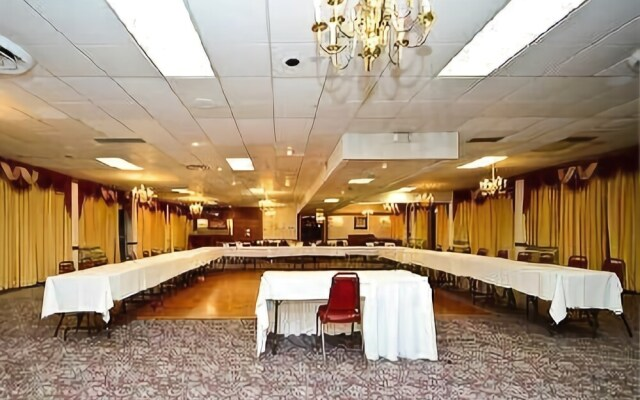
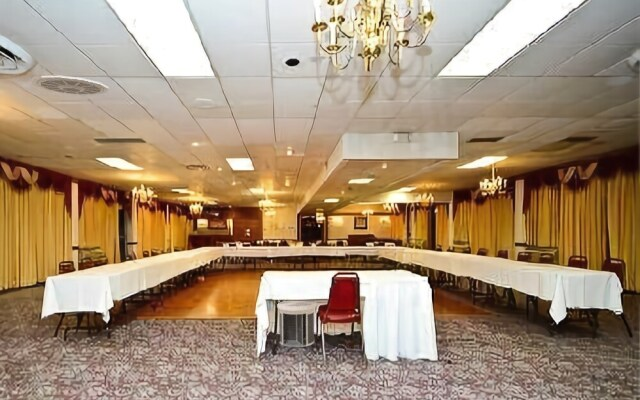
+ revolving door [276,300,317,348]
+ ceiling vent [31,75,109,96]
